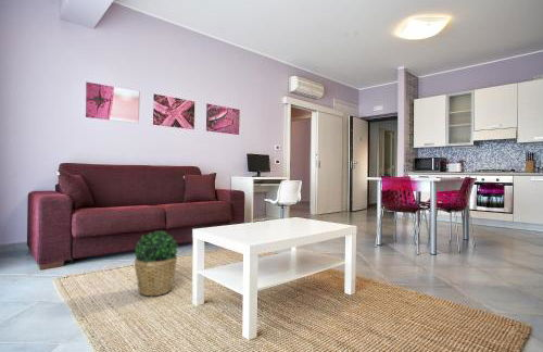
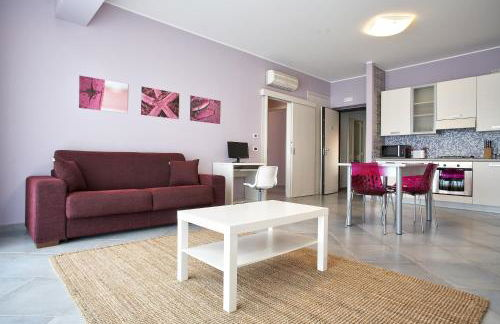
- potted plant [134,230,178,297]
